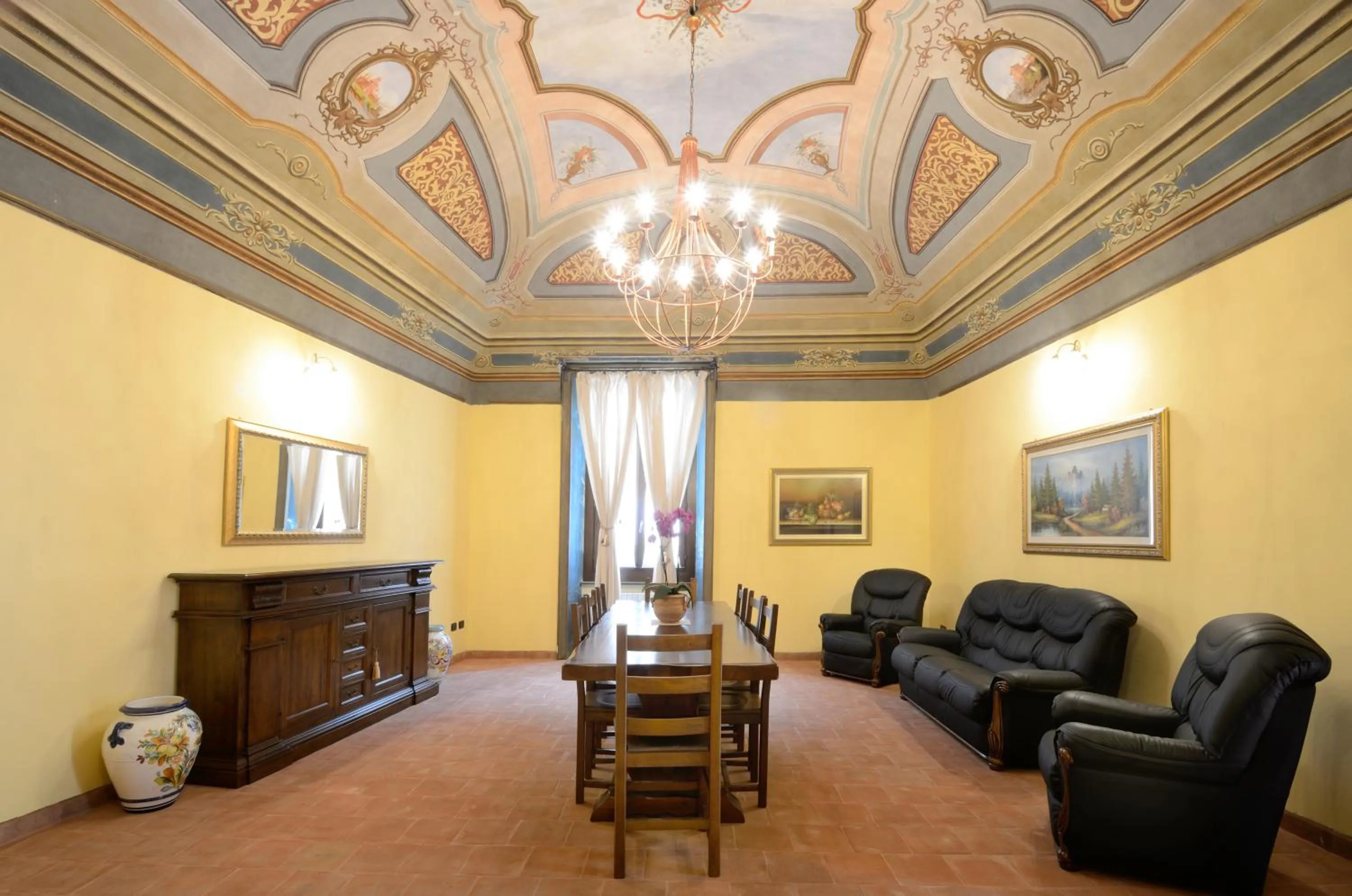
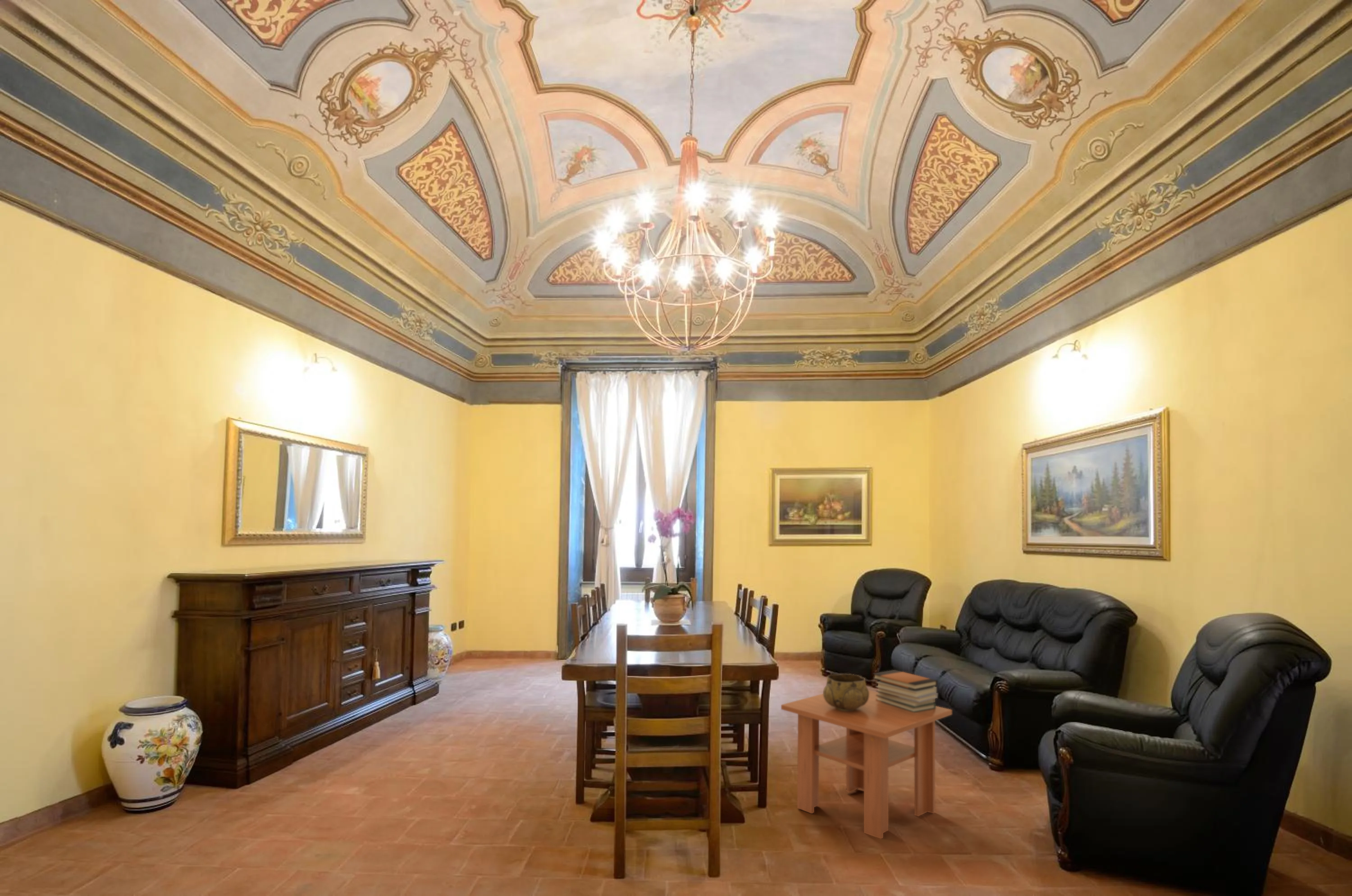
+ coffee table [781,690,952,839]
+ decorative bowl [822,673,869,711]
+ book stack [872,669,938,712]
